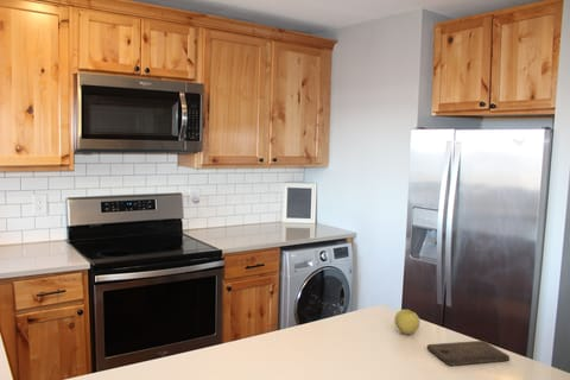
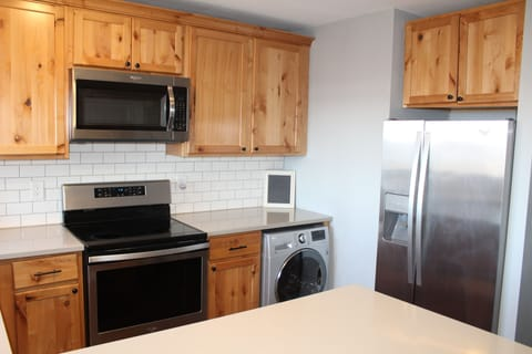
- apple [393,309,420,335]
- cutting board [426,340,511,367]
